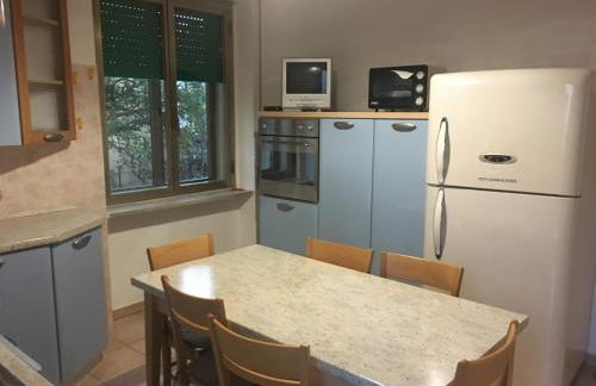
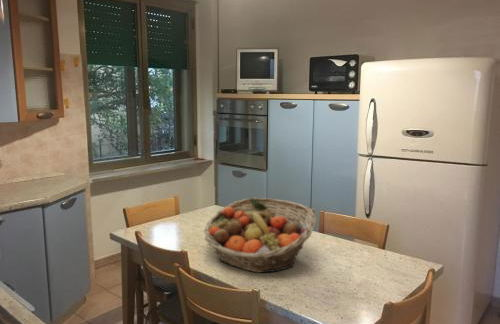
+ fruit basket [203,197,317,274]
